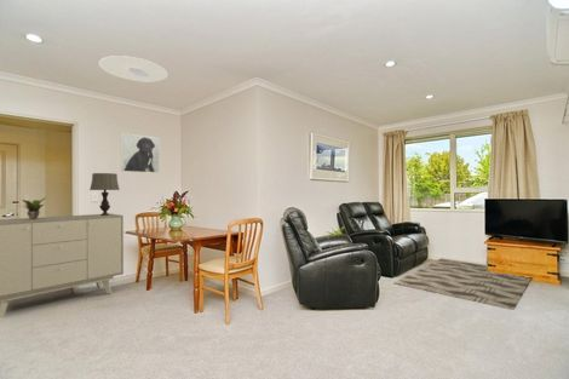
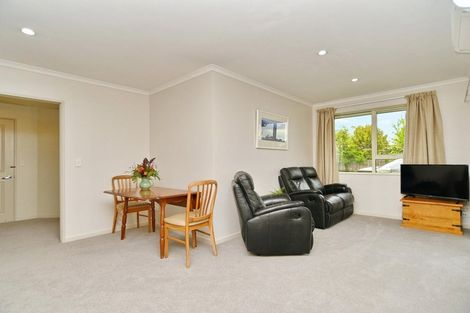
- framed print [120,132,161,174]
- sideboard [0,212,125,320]
- ceiling light [98,54,169,82]
- potted plant [15,196,47,219]
- table lamp [88,172,121,216]
- rug [392,257,533,311]
